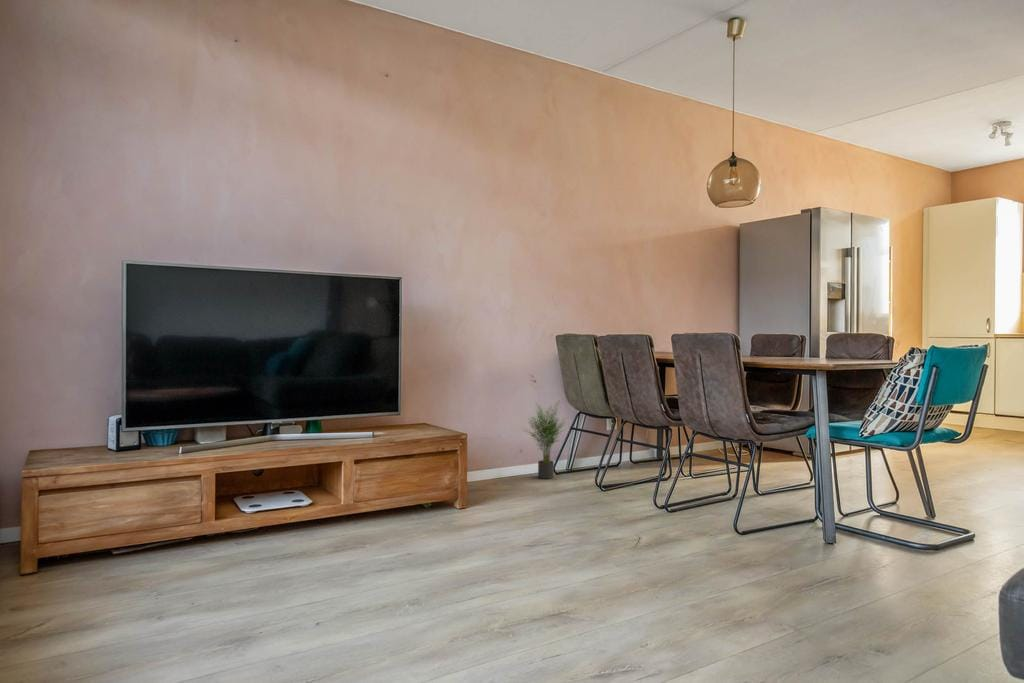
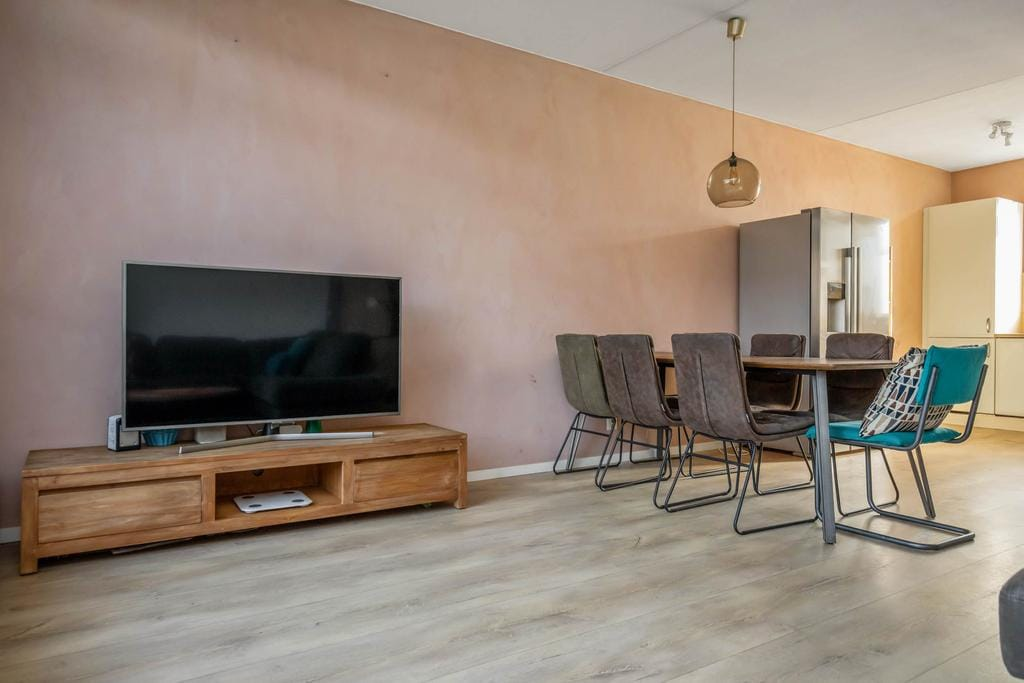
- potted plant [522,398,568,480]
